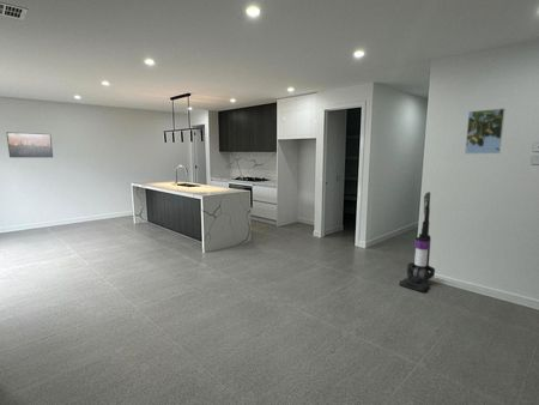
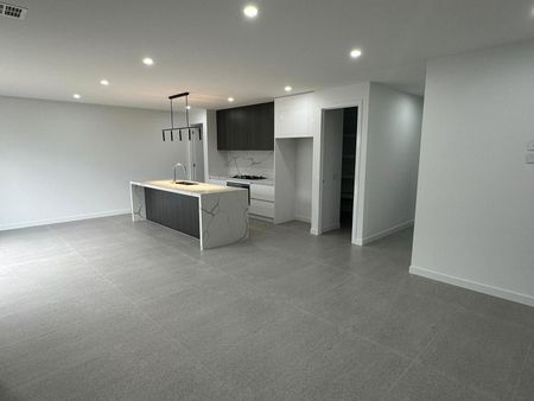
- vacuum cleaner [398,191,436,294]
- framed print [5,131,54,158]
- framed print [464,107,505,155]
